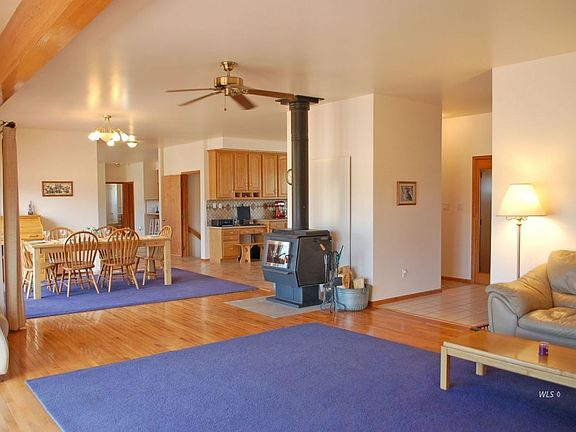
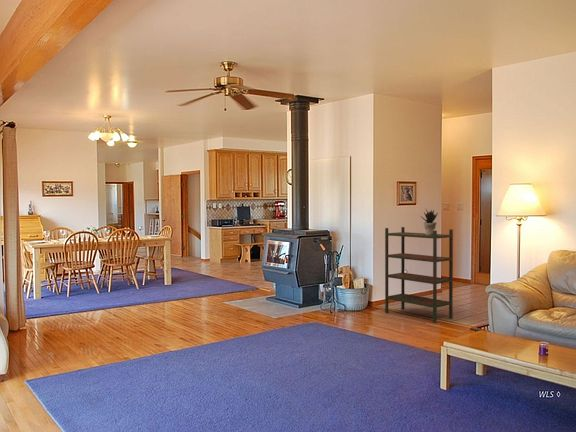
+ potted plant [419,209,439,235]
+ bookshelf [384,226,454,324]
